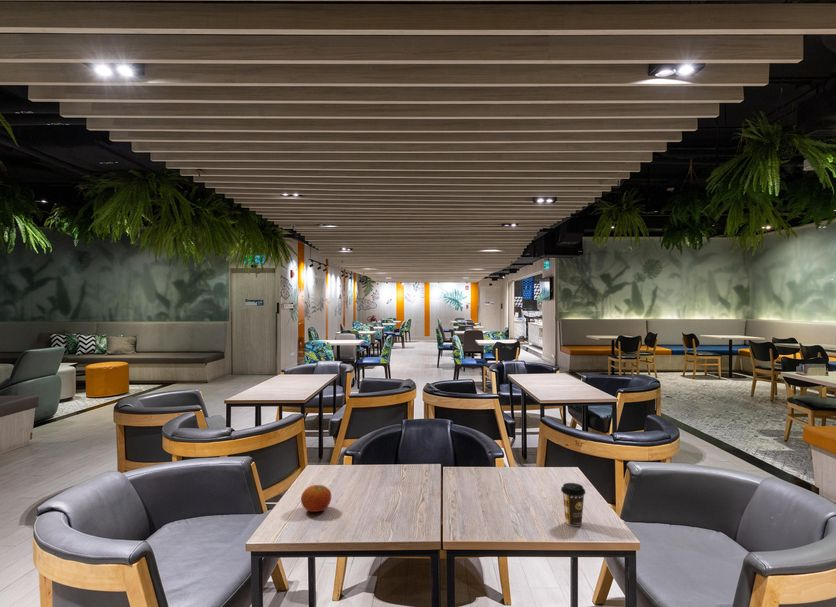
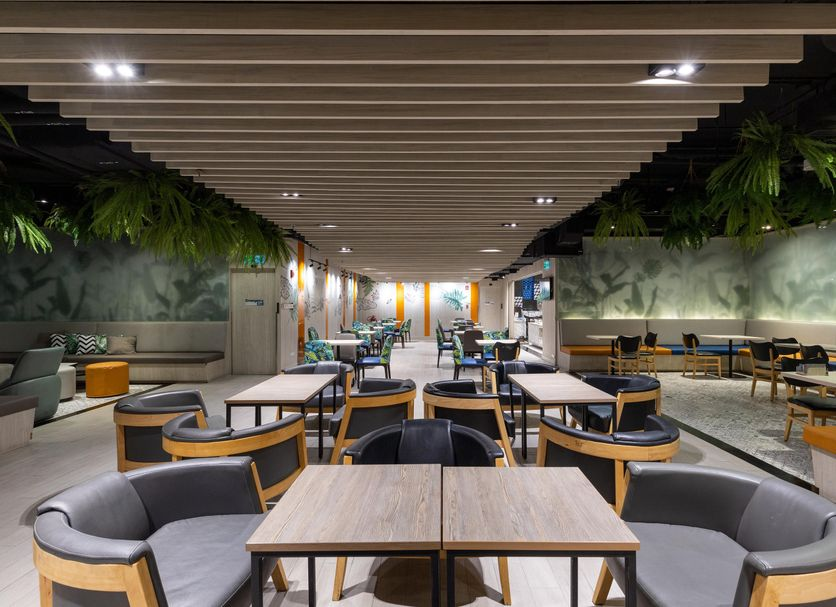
- fruit [300,484,332,513]
- coffee cup [560,482,587,527]
